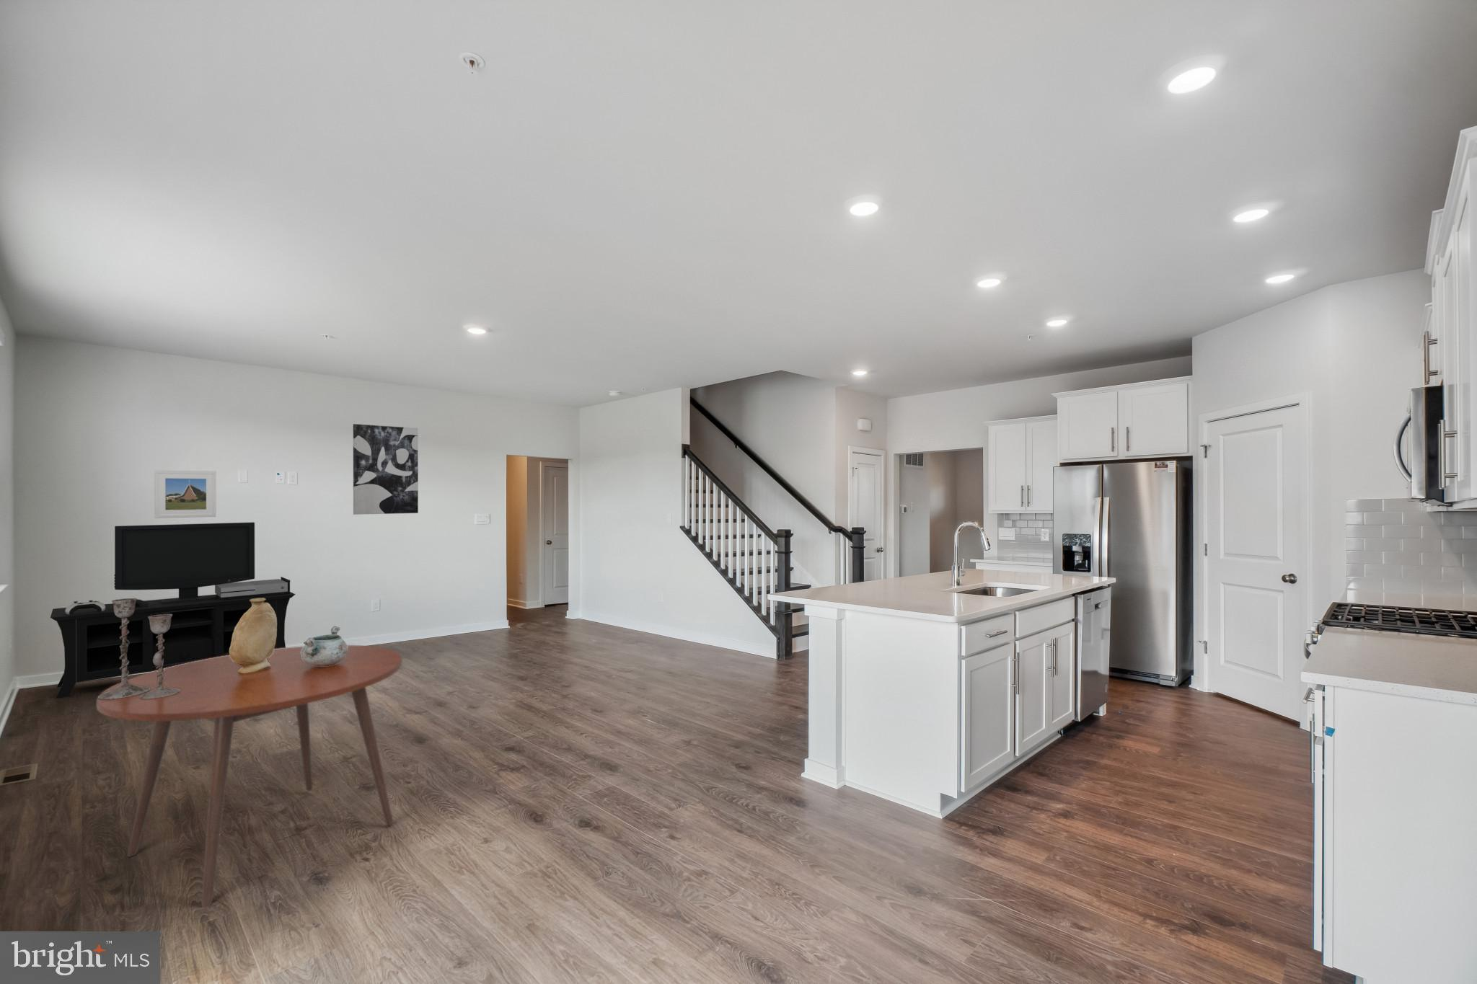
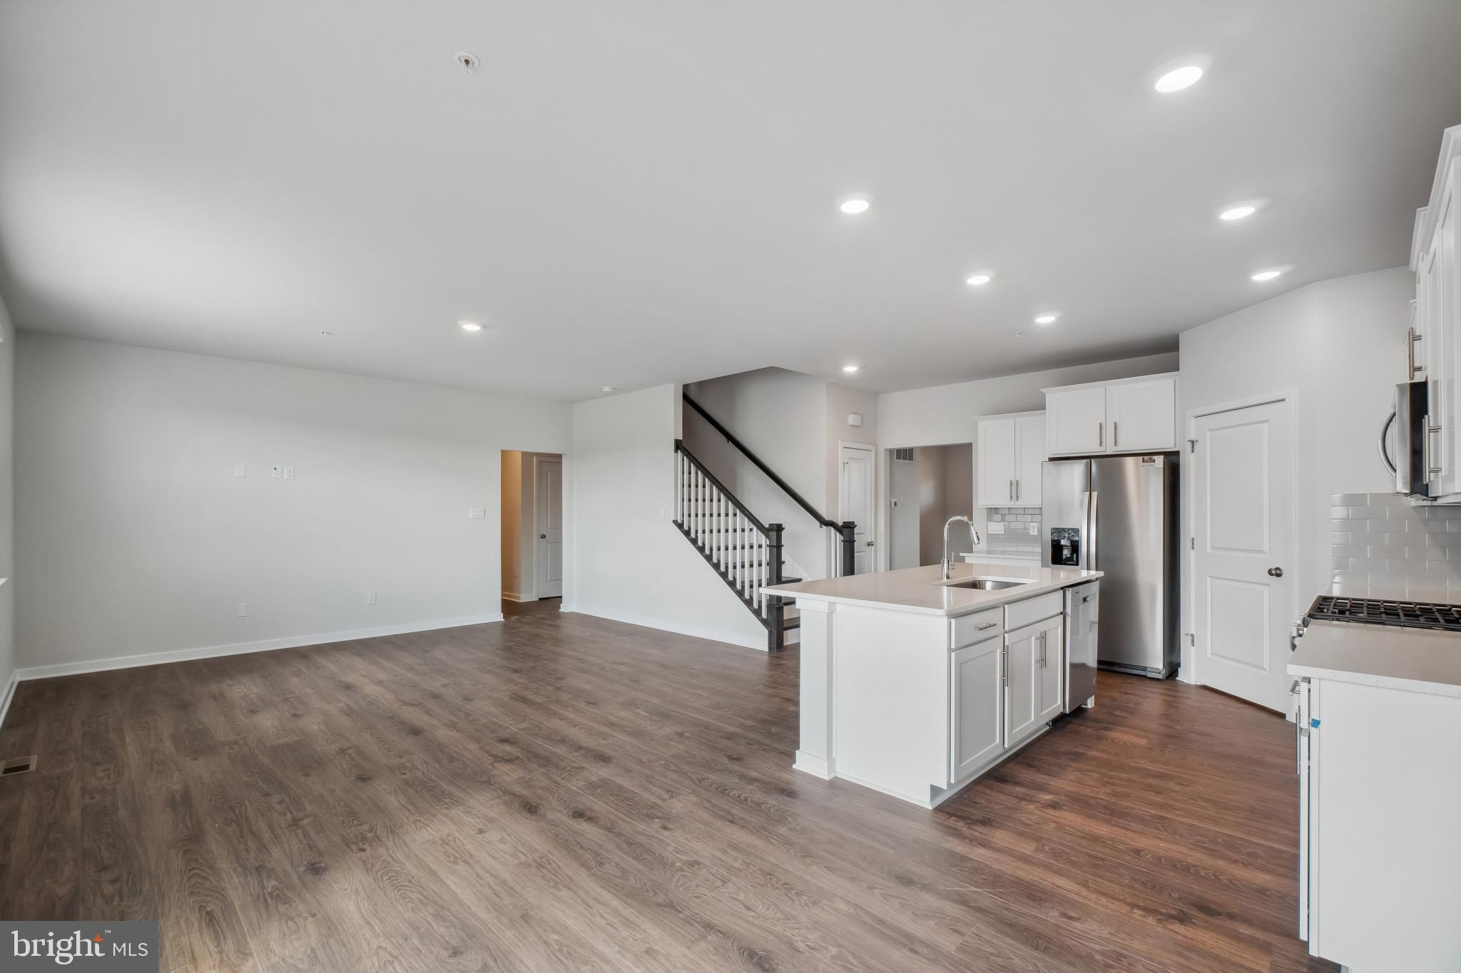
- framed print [154,469,217,519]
- media console [49,522,296,700]
- decorative bowl [301,626,348,667]
- candlestick [98,597,180,700]
- vase [230,599,277,673]
- dining table [96,645,402,908]
- wall art [353,423,419,515]
